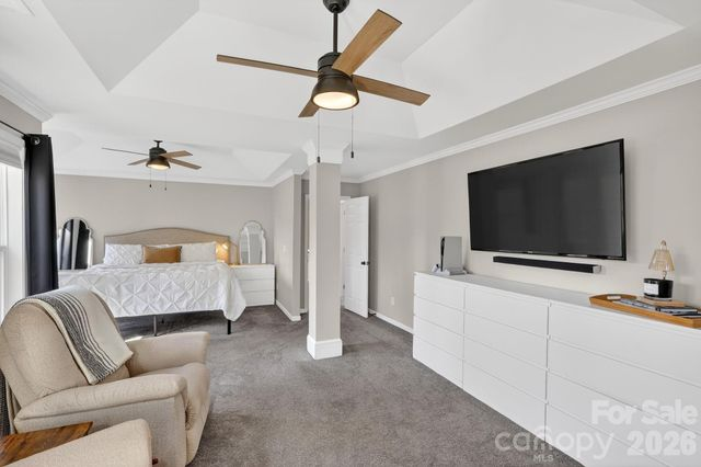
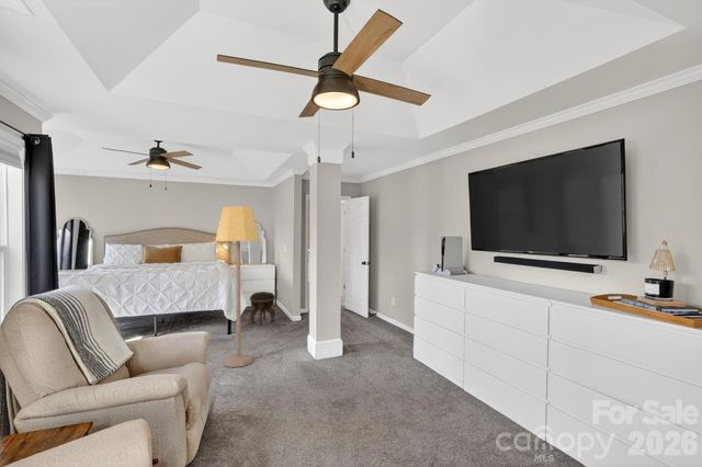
+ footstool [249,291,276,327]
+ lamp [215,205,260,368]
